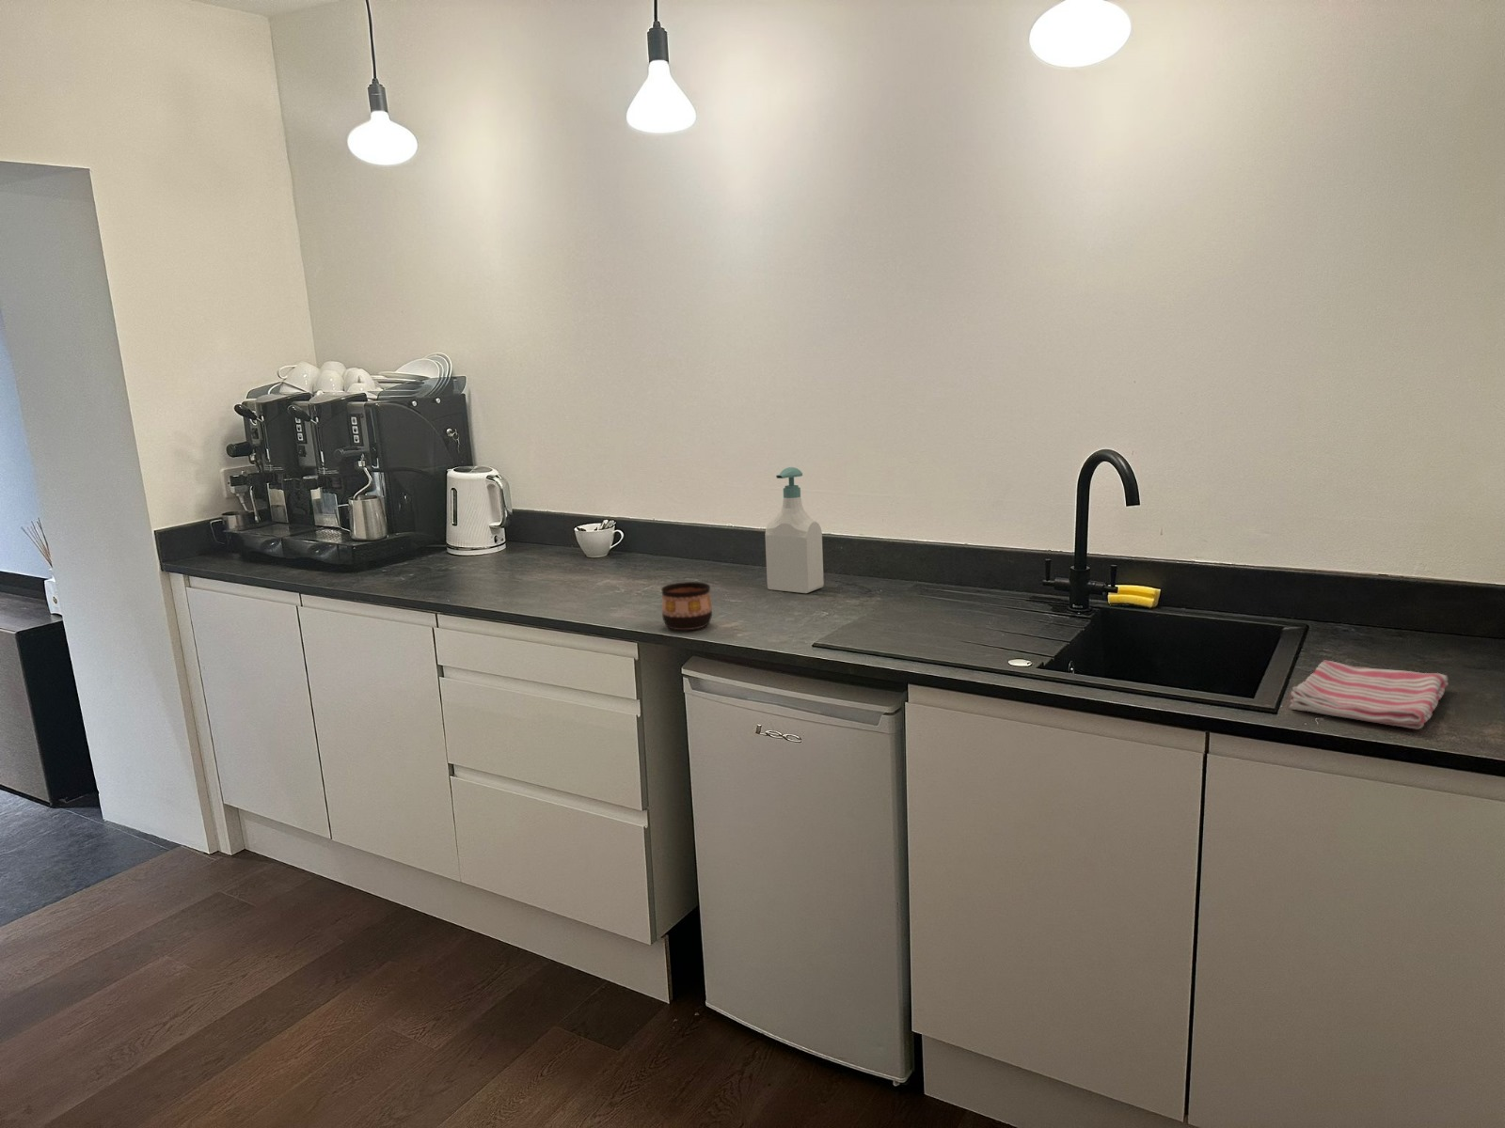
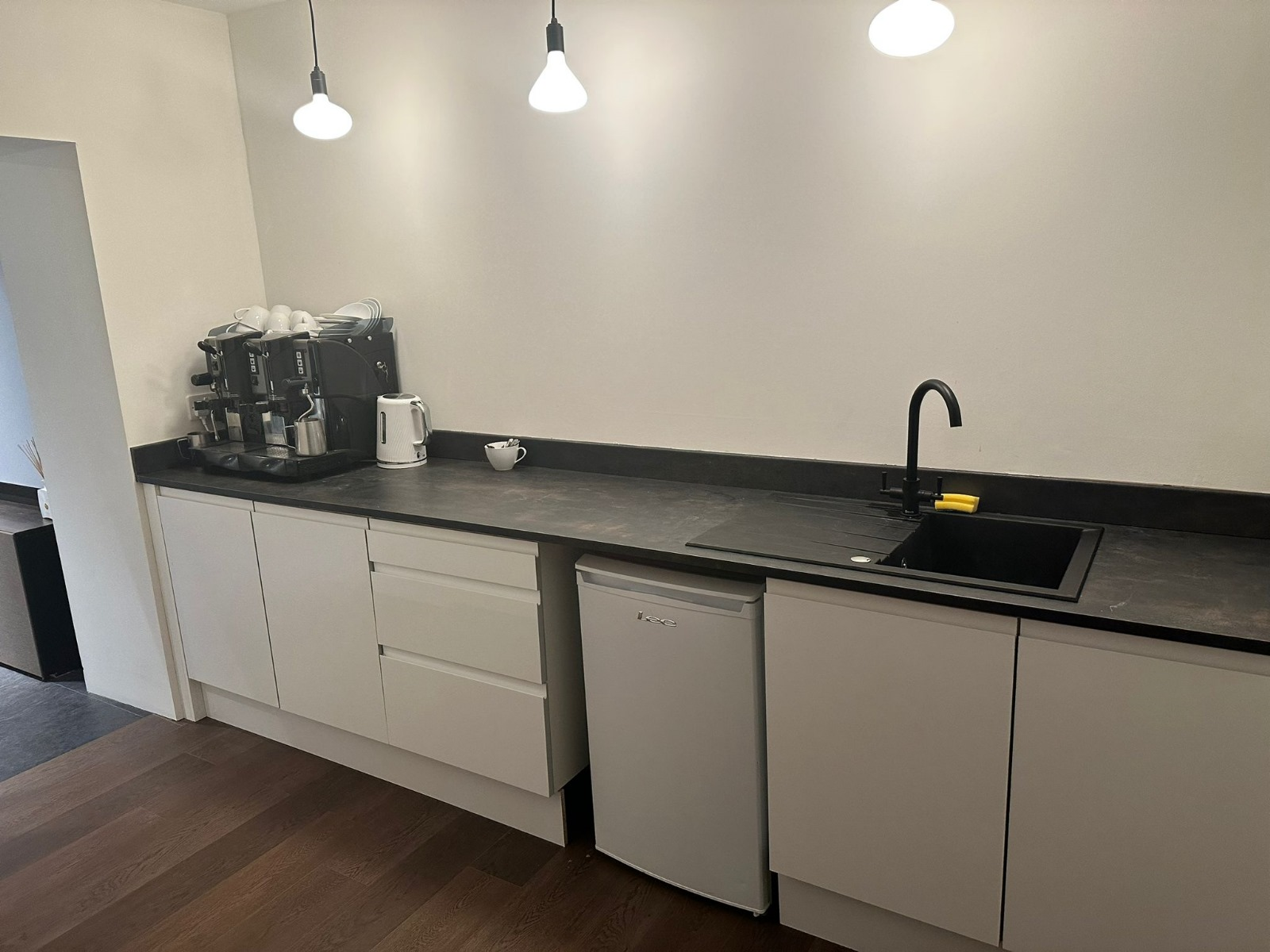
- cup [660,581,713,630]
- dish towel [1288,659,1448,730]
- soap bottle [764,466,825,594]
